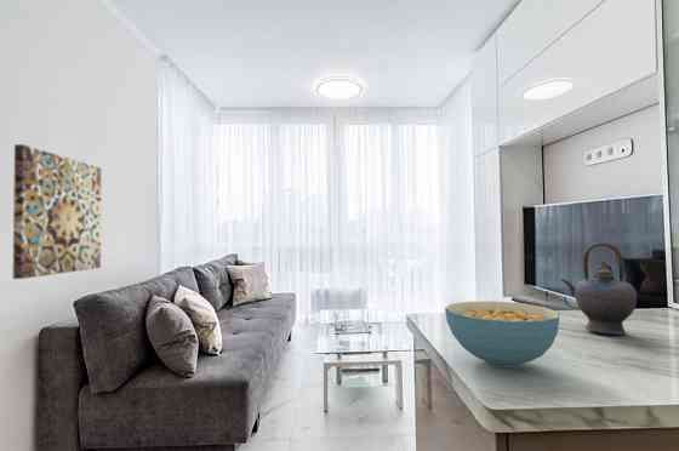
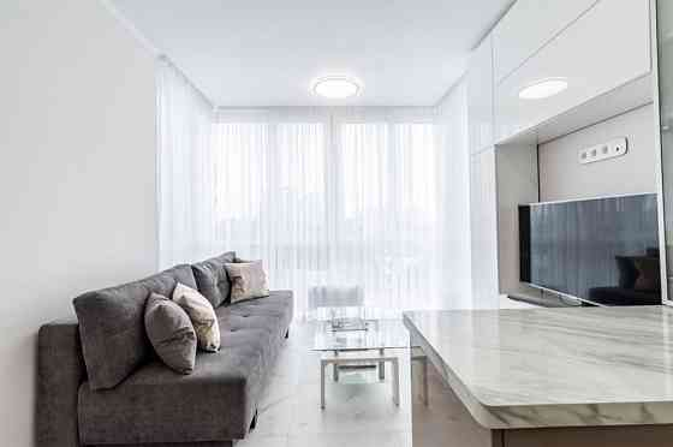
- wall art [12,143,102,280]
- cereal bowl [444,301,560,369]
- teapot [560,241,638,336]
